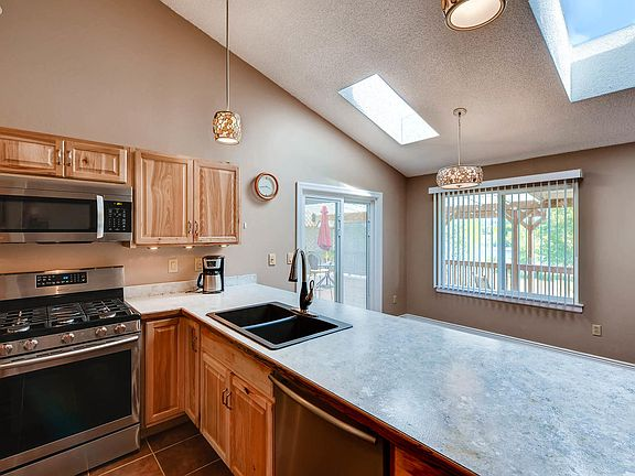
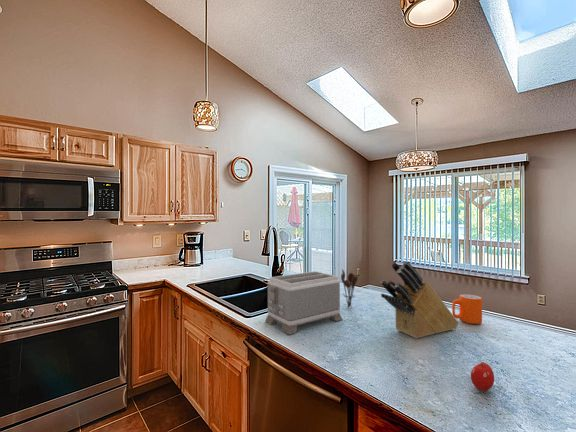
+ apple [470,361,495,392]
+ utensil holder [340,268,359,309]
+ knife block [379,260,459,339]
+ toaster [264,270,344,335]
+ mug [451,293,483,325]
